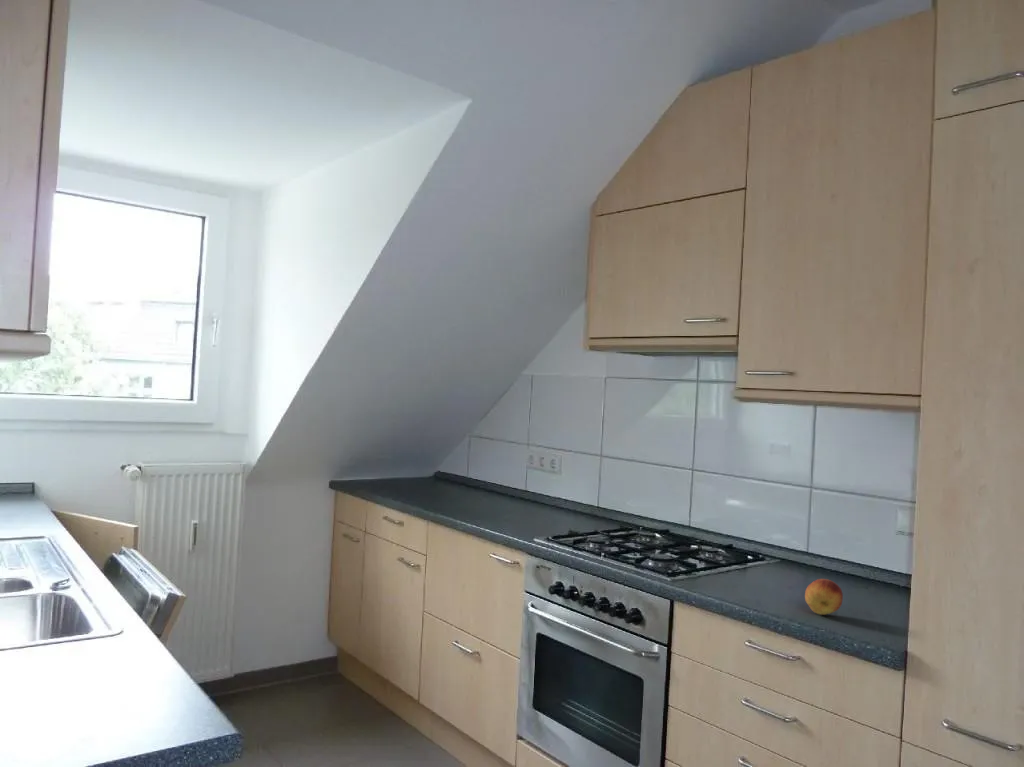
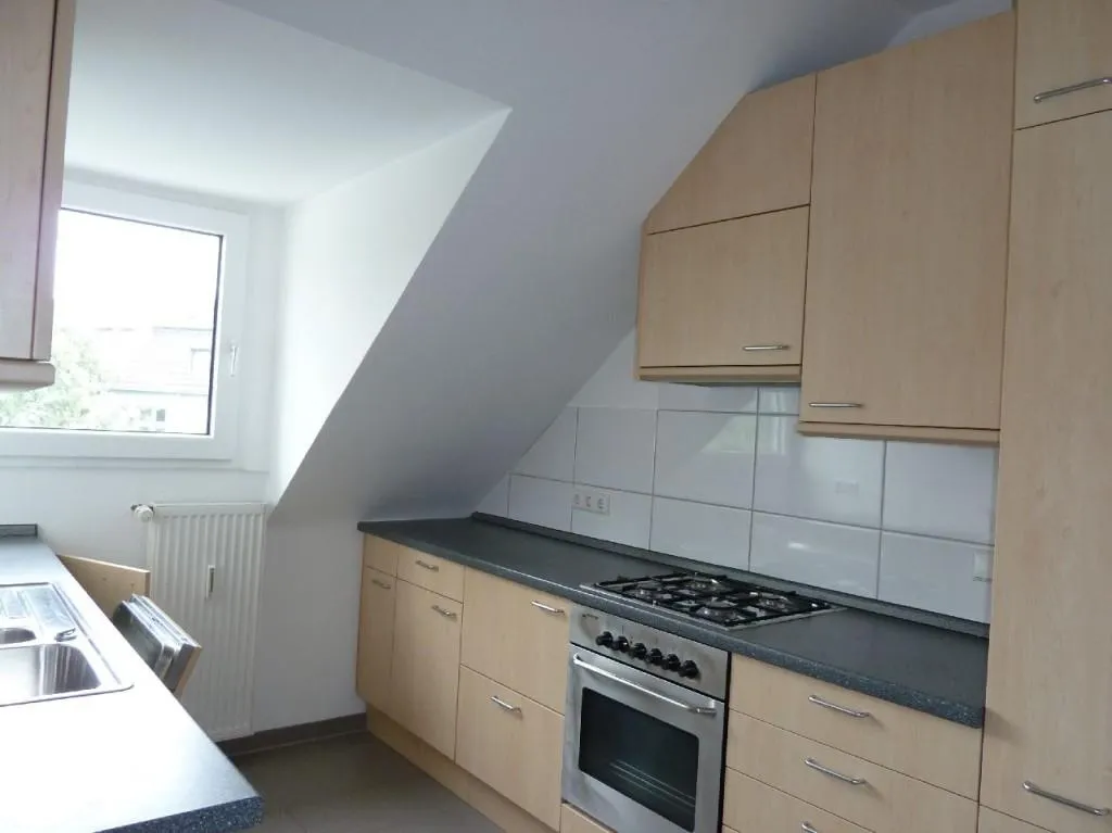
- fruit [804,578,844,616]
